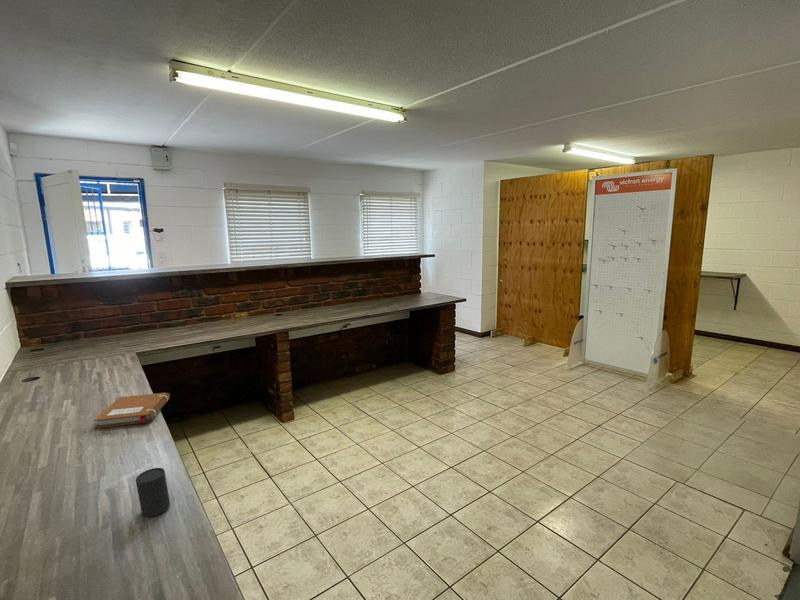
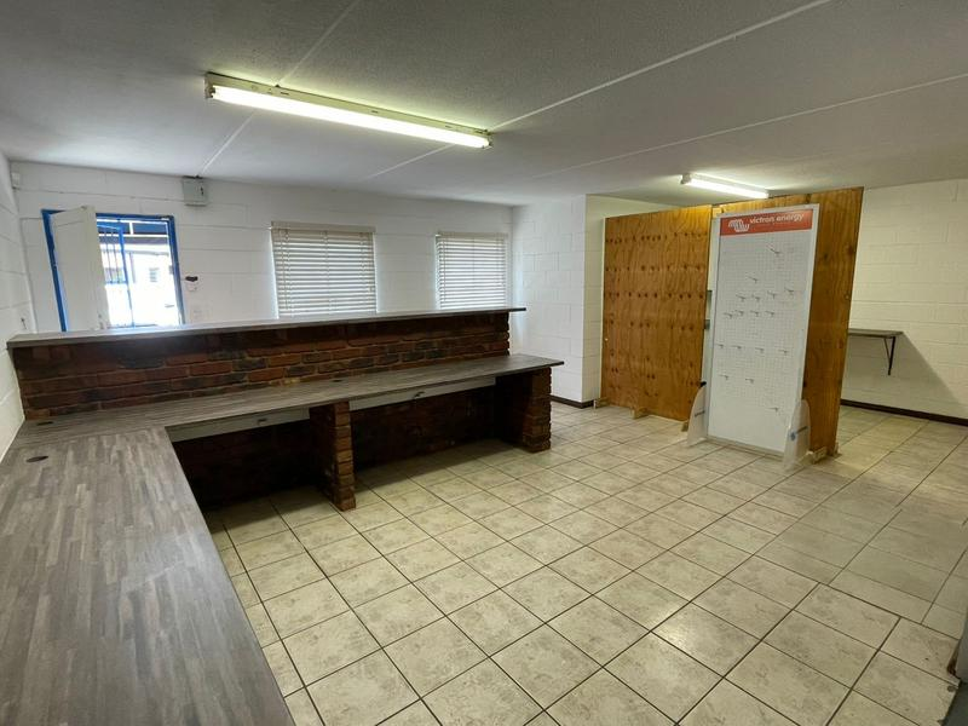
- cup [135,467,171,518]
- notebook [93,392,171,429]
